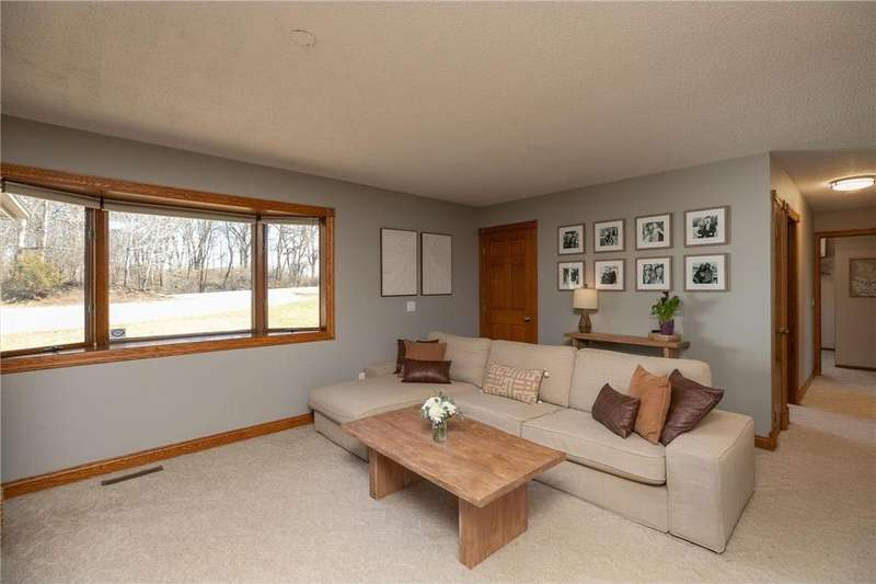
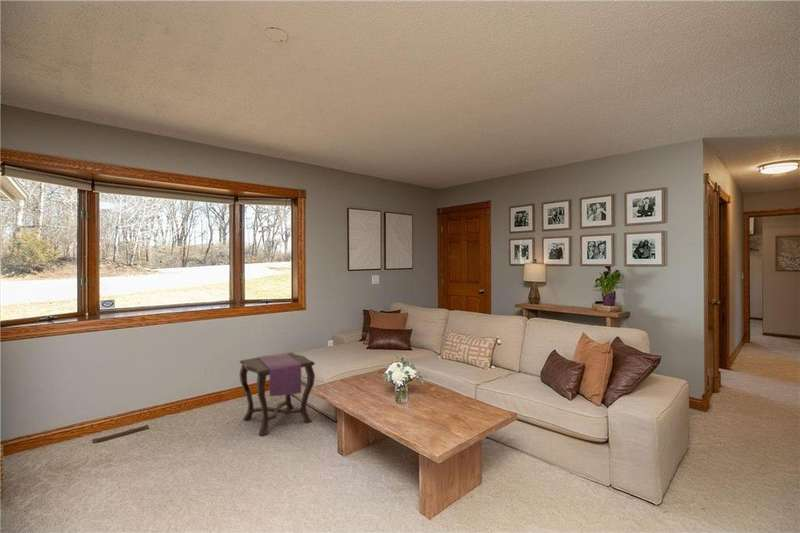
+ side table [238,351,316,437]
